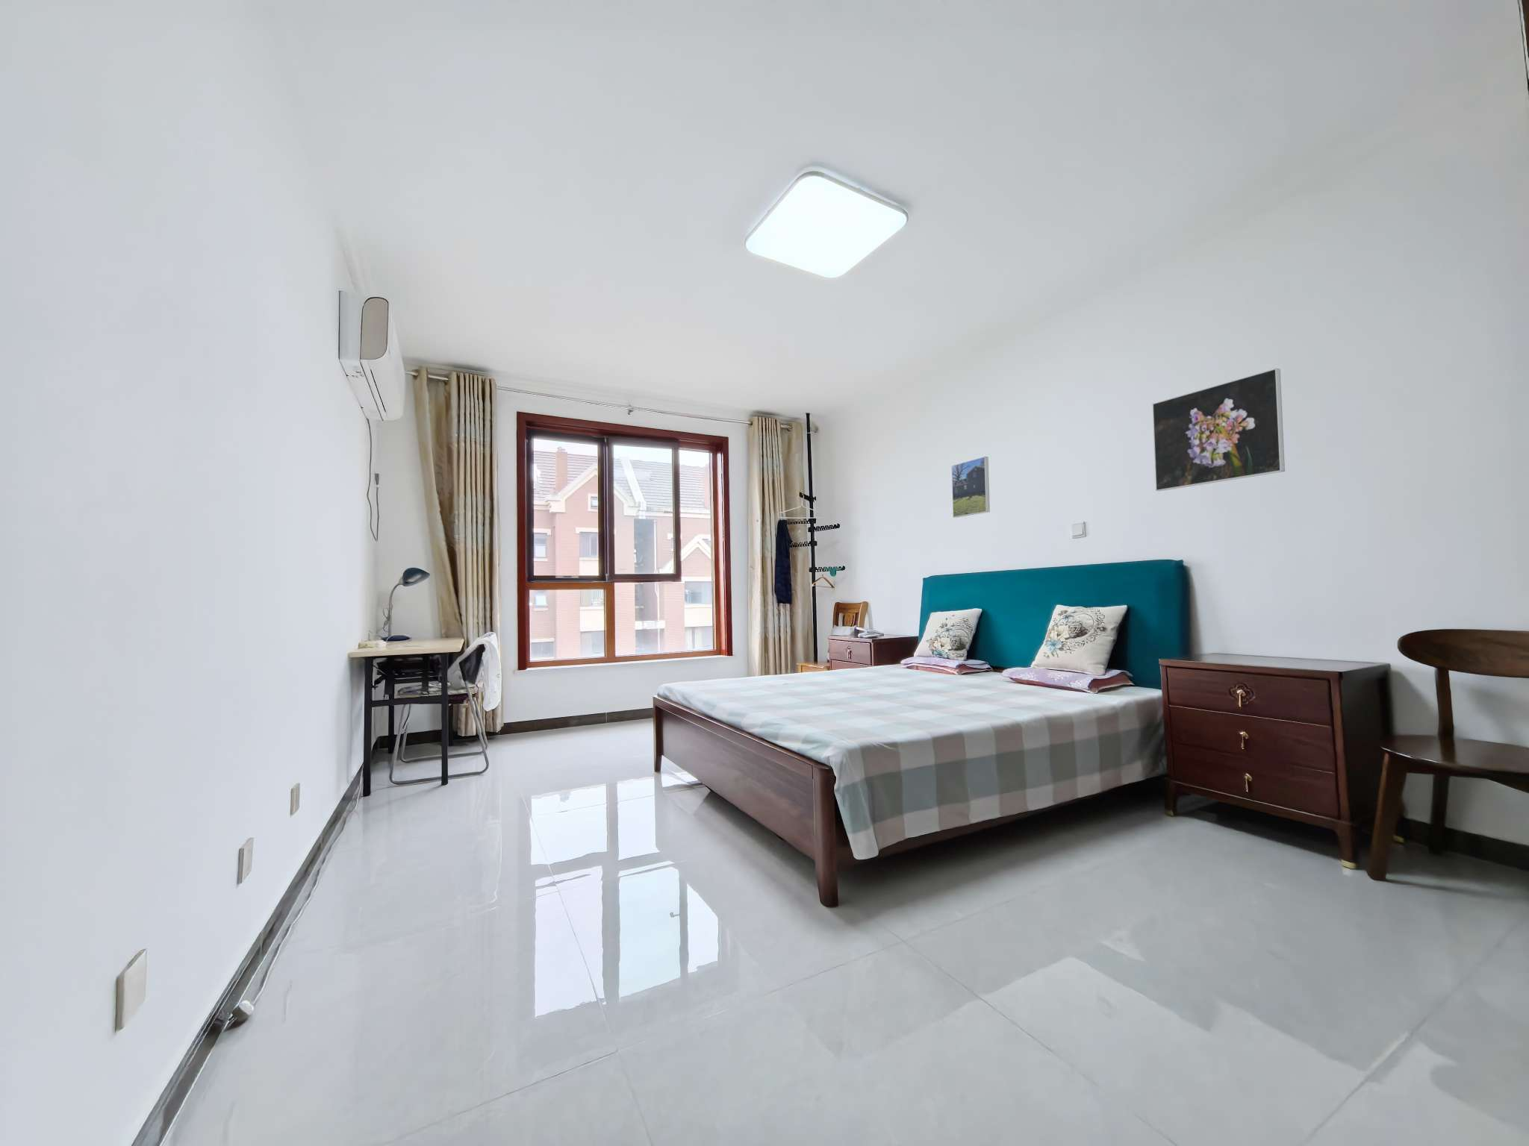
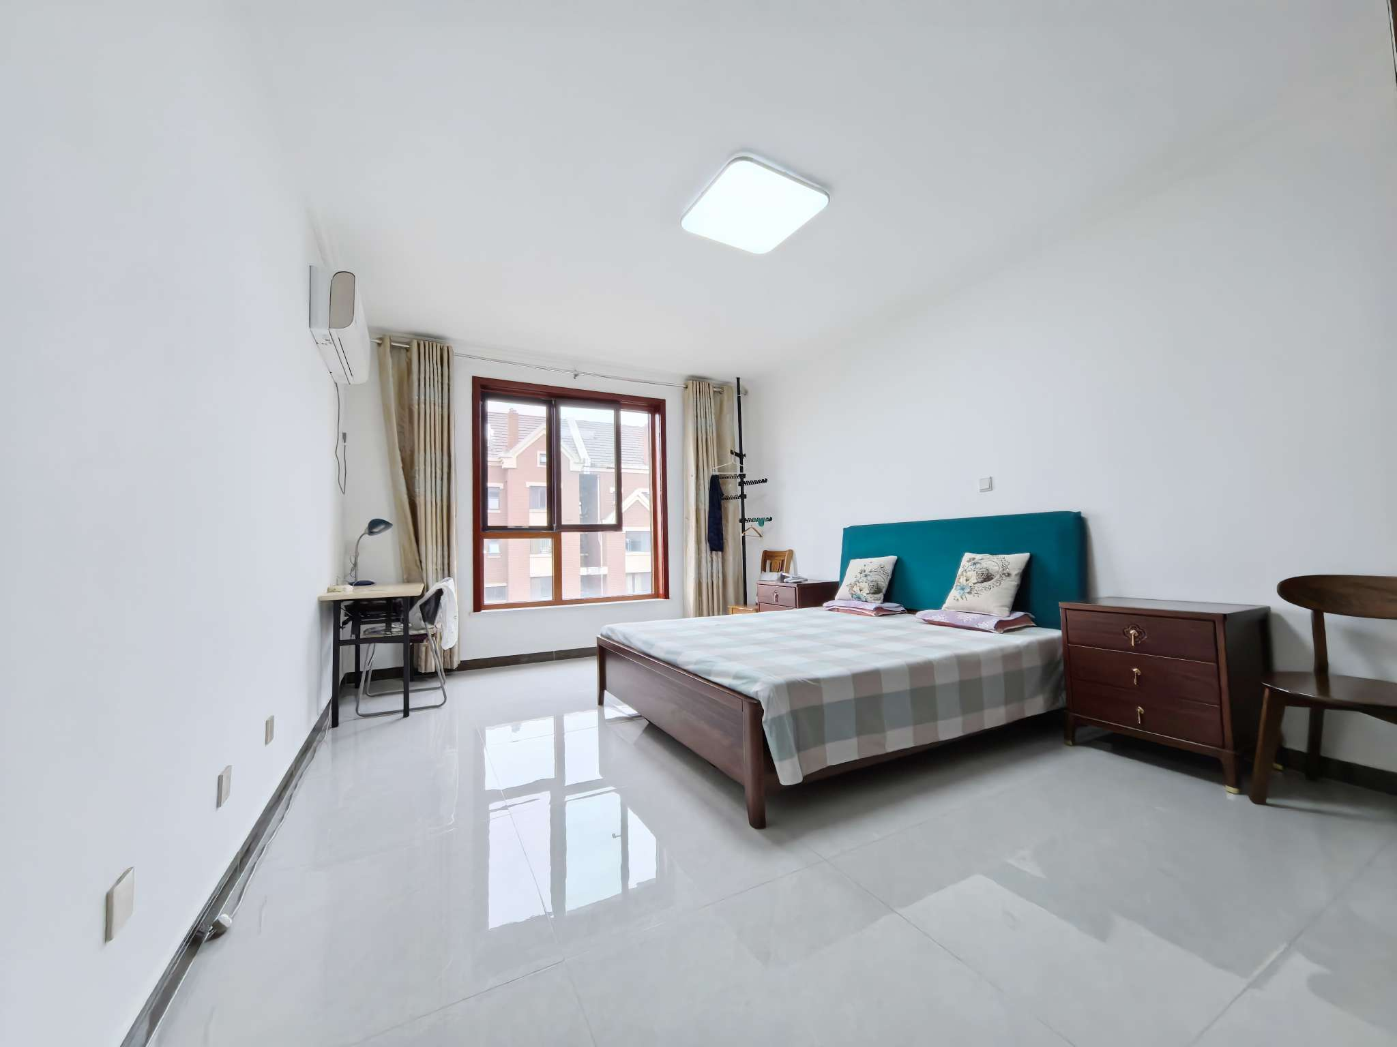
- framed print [951,456,991,519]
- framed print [1152,368,1286,491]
